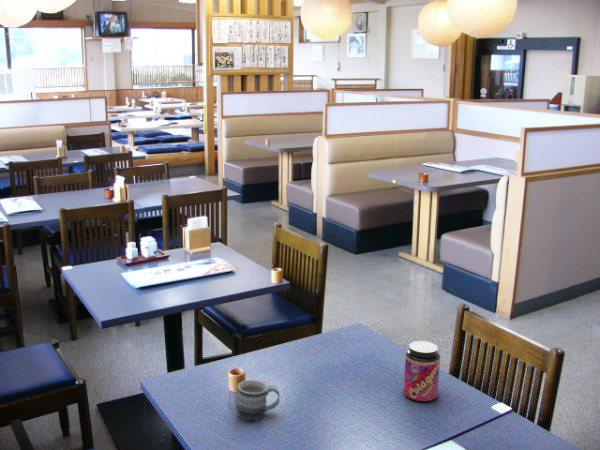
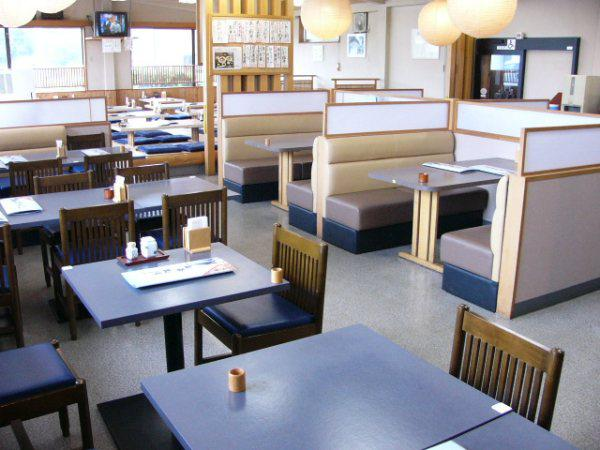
- jar [403,340,441,403]
- mug [235,379,280,423]
